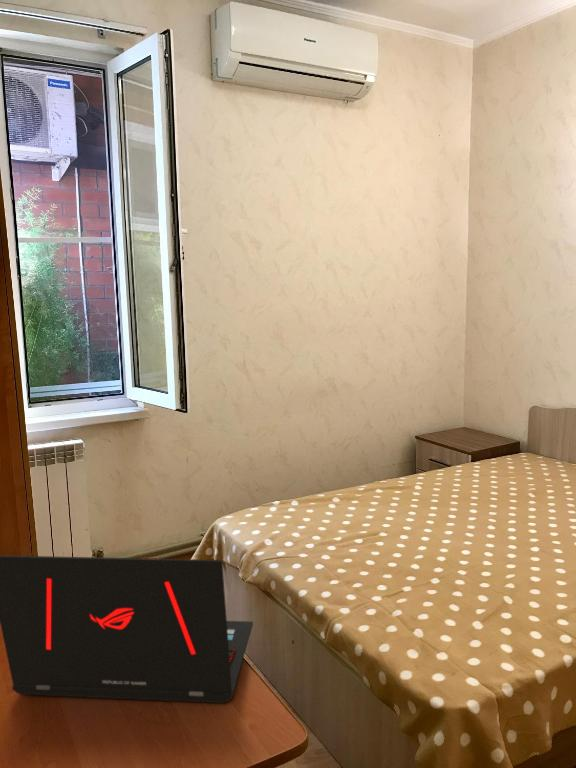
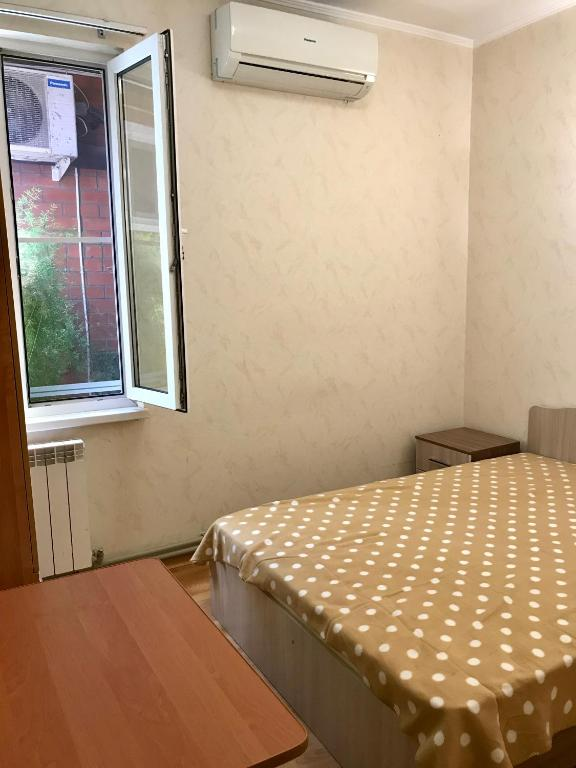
- laptop [0,554,254,704]
